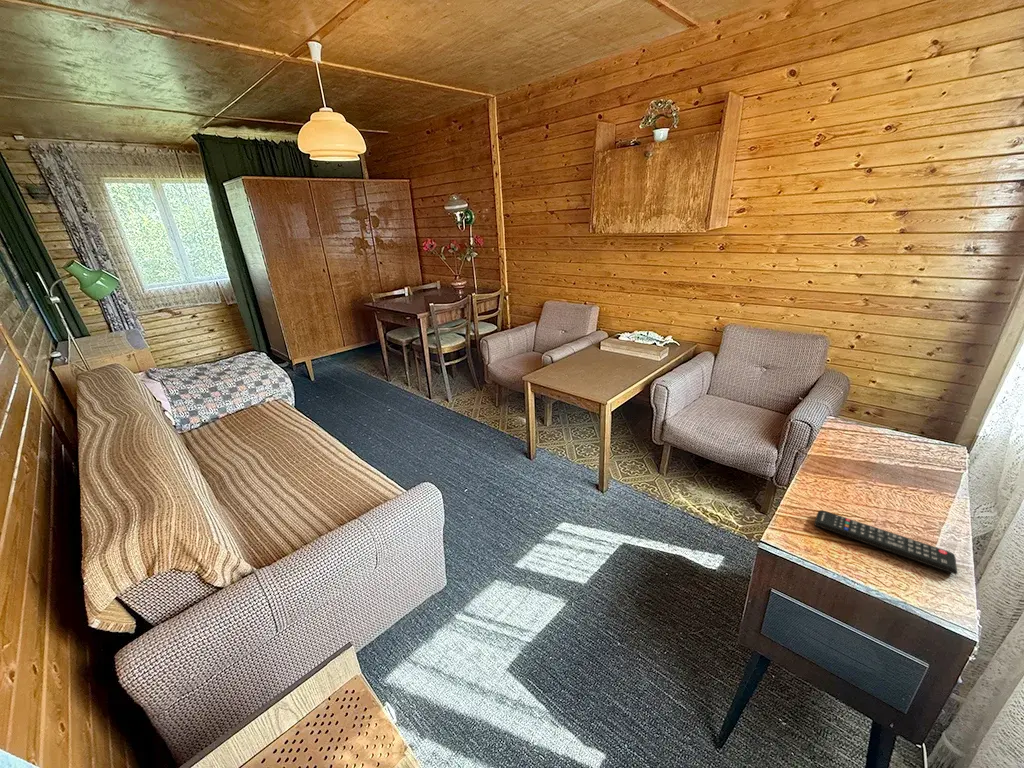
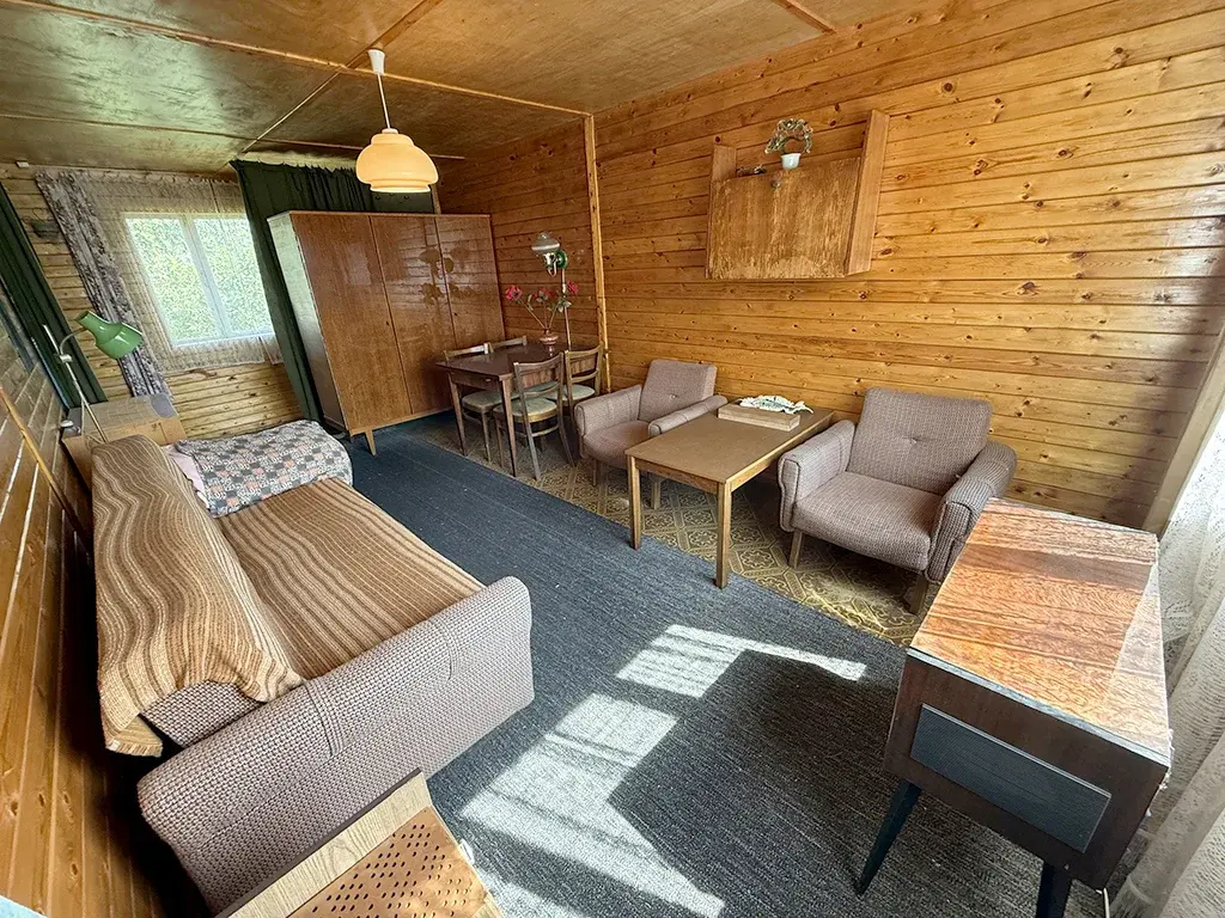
- remote control [813,509,958,576]
